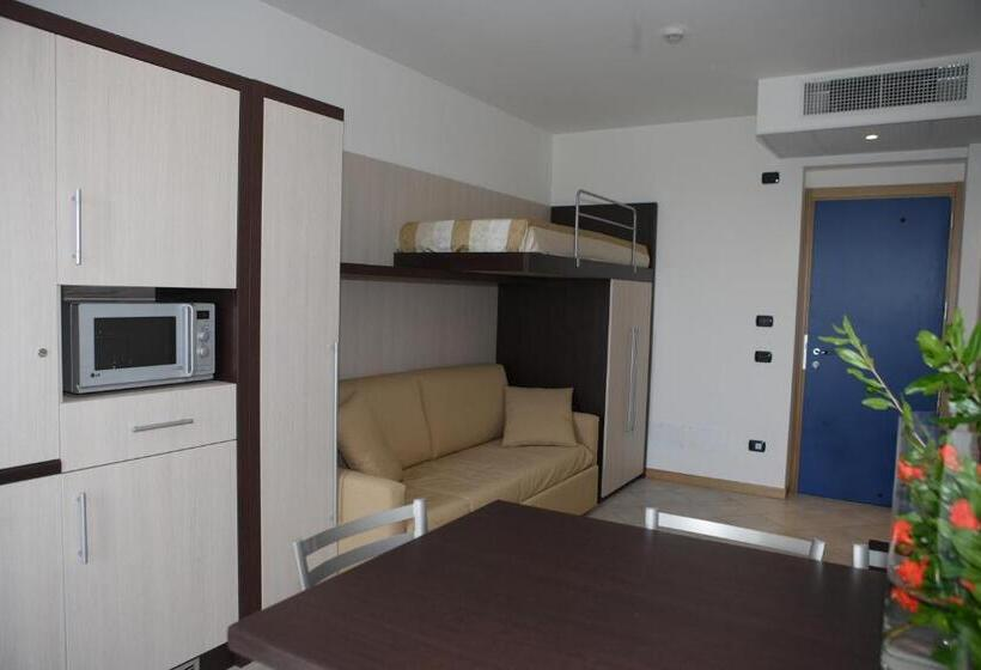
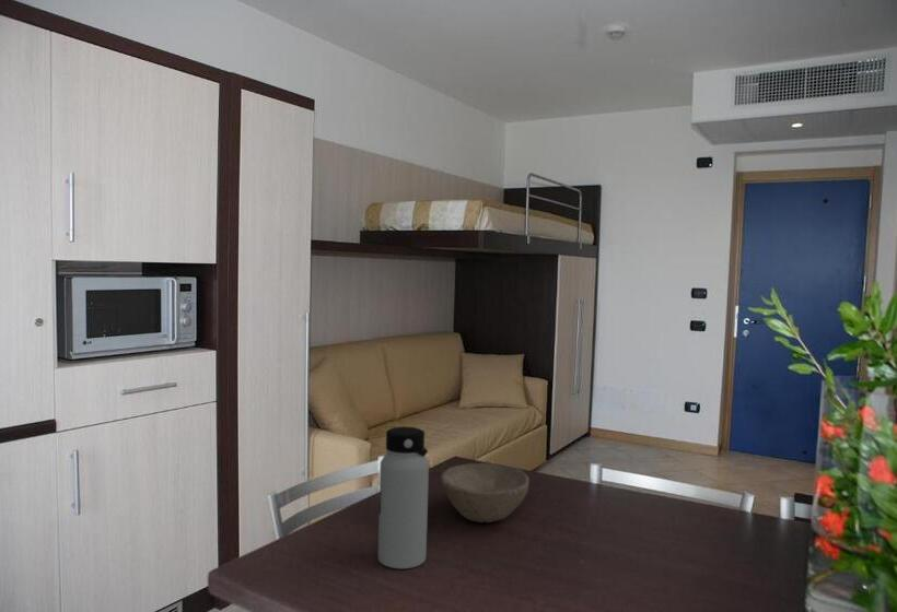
+ water bottle [377,425,430,569]
+ bowl [440,462,531,523]
